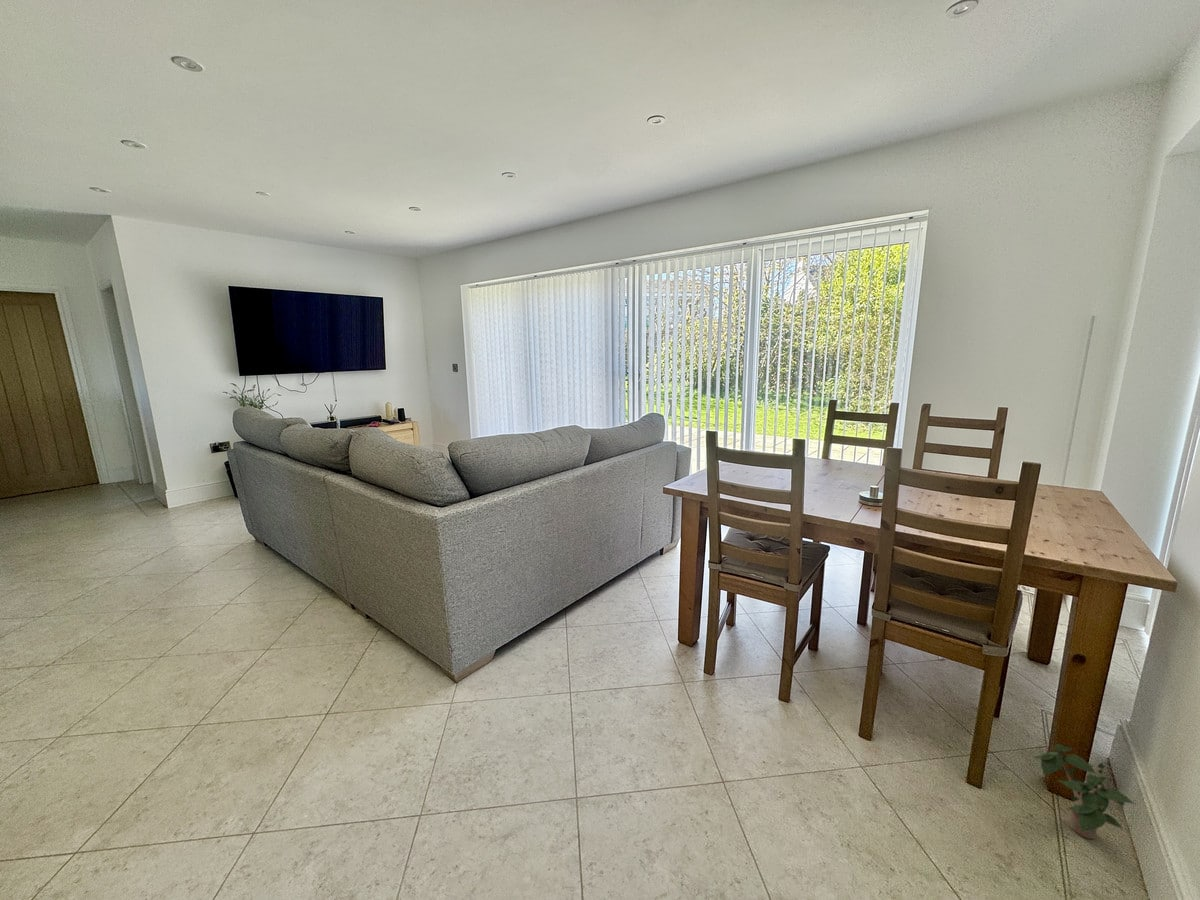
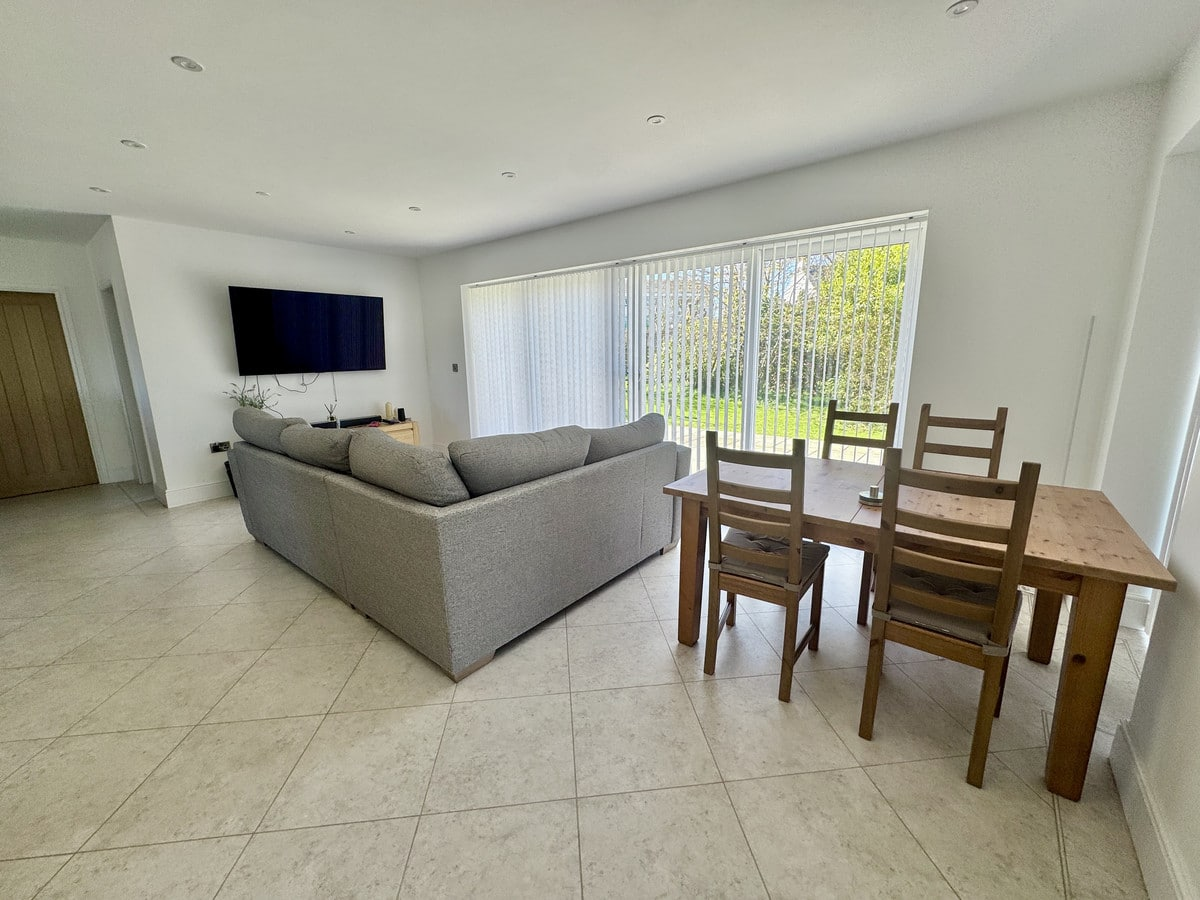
- potted plant [1033,743,1139,840]
